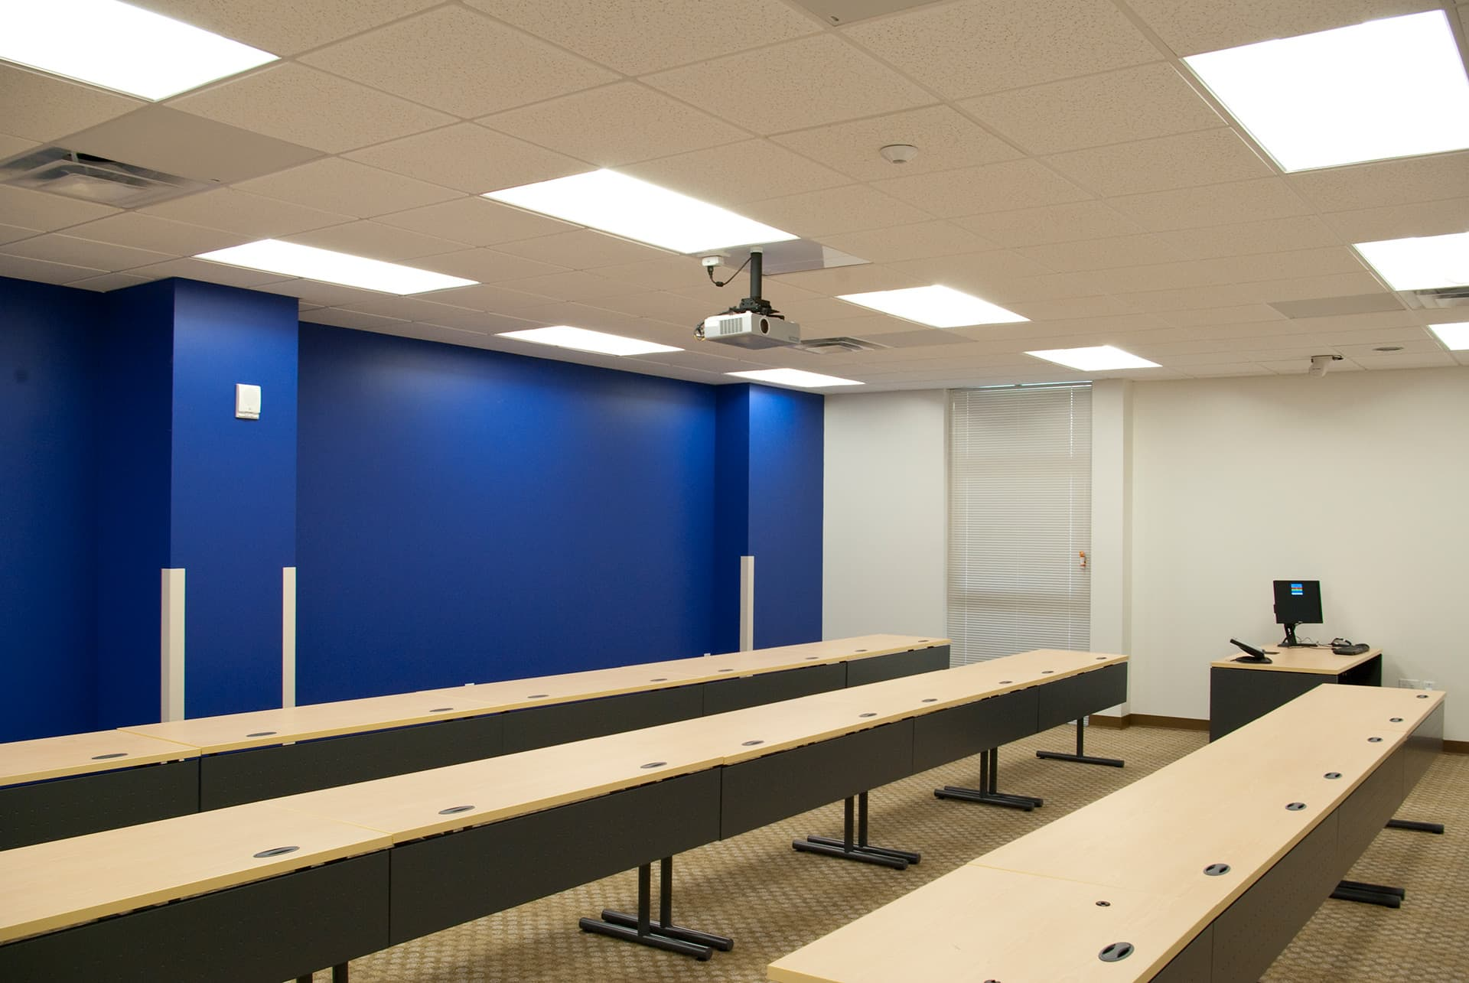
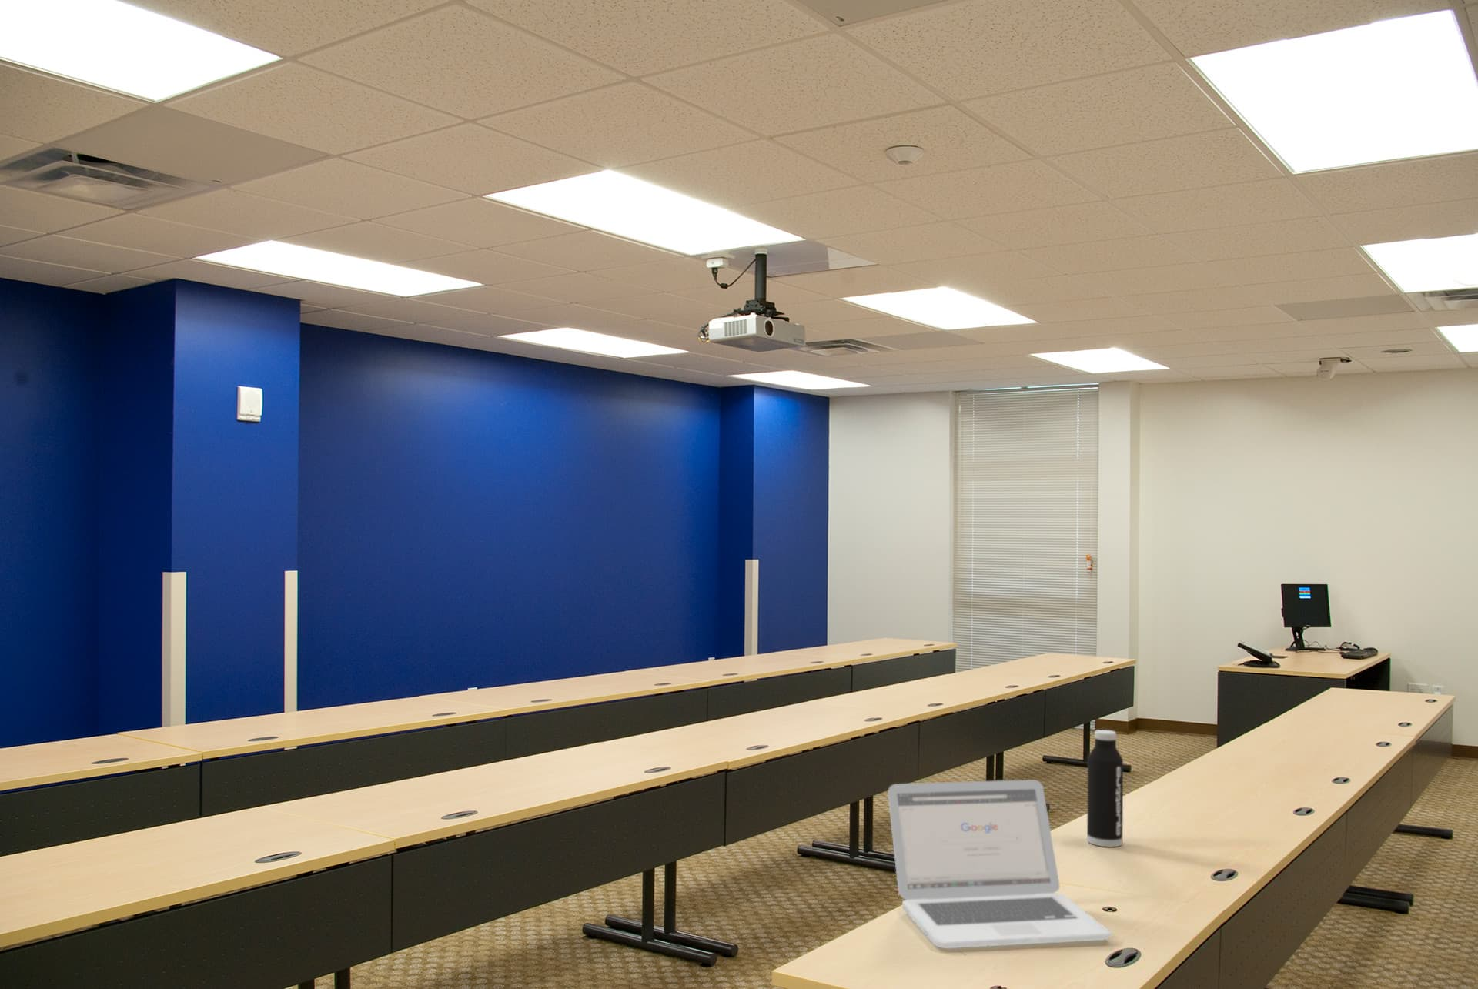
+ laptop [886,779,1113,949]
+ water bottle [1086,729,1124,848]
